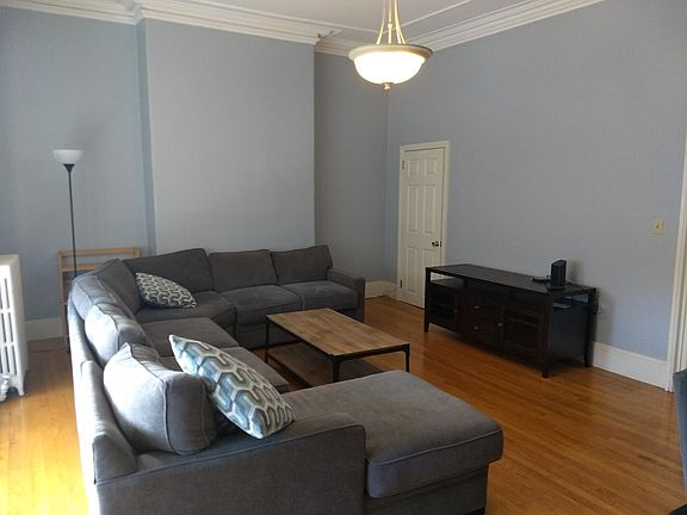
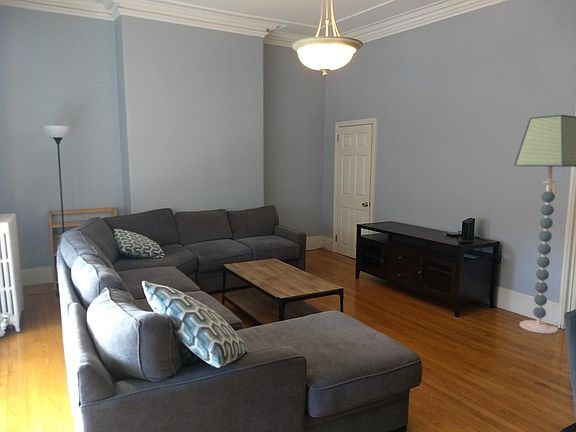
+ floor lamp [513,114,576,335]
